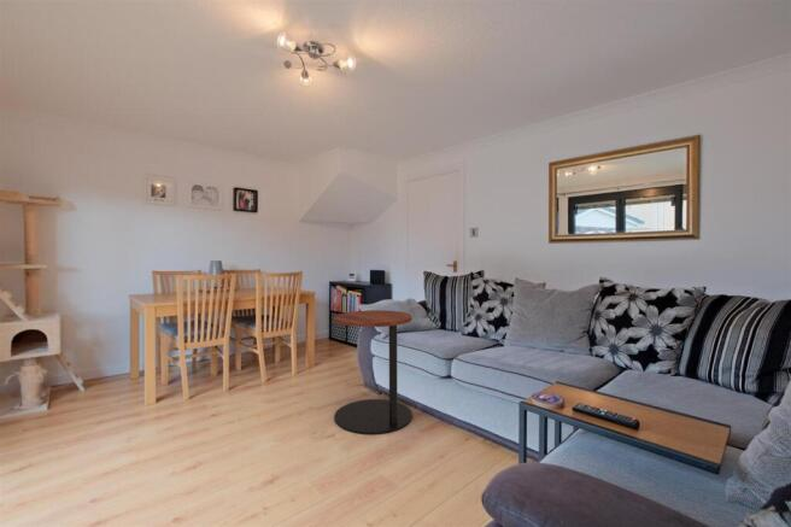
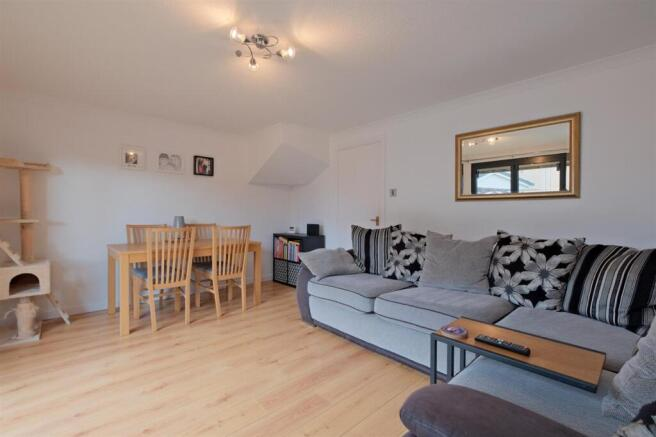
- side table [333,309,414,435]
